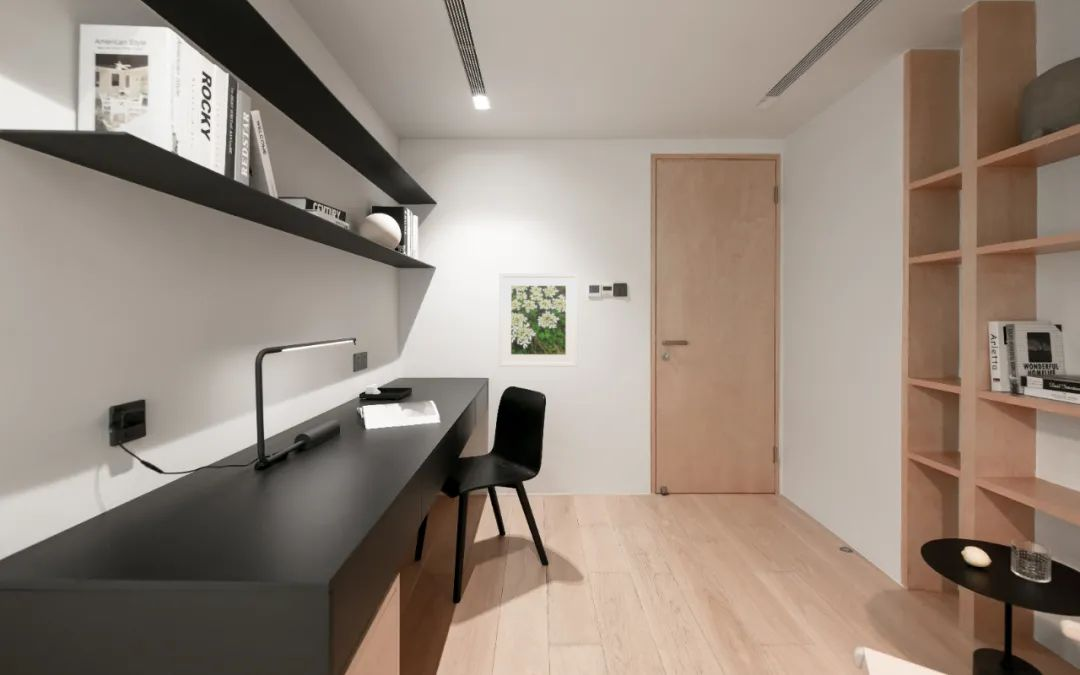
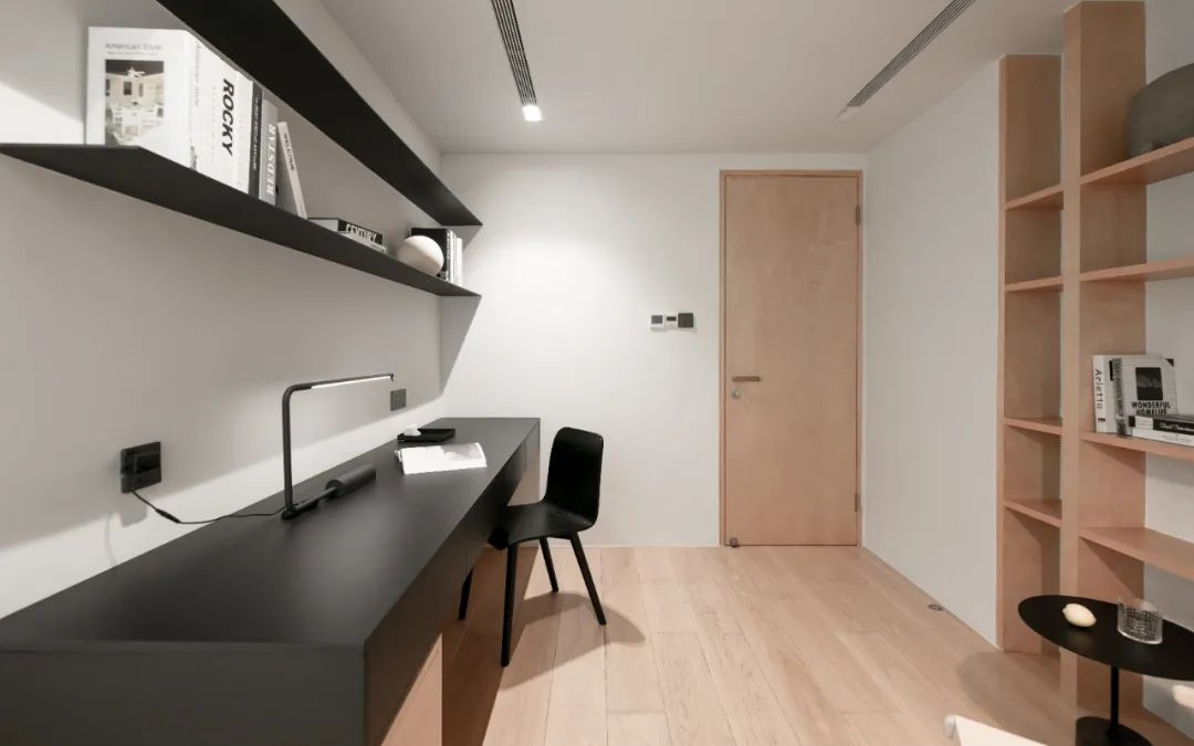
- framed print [498,272,579,368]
